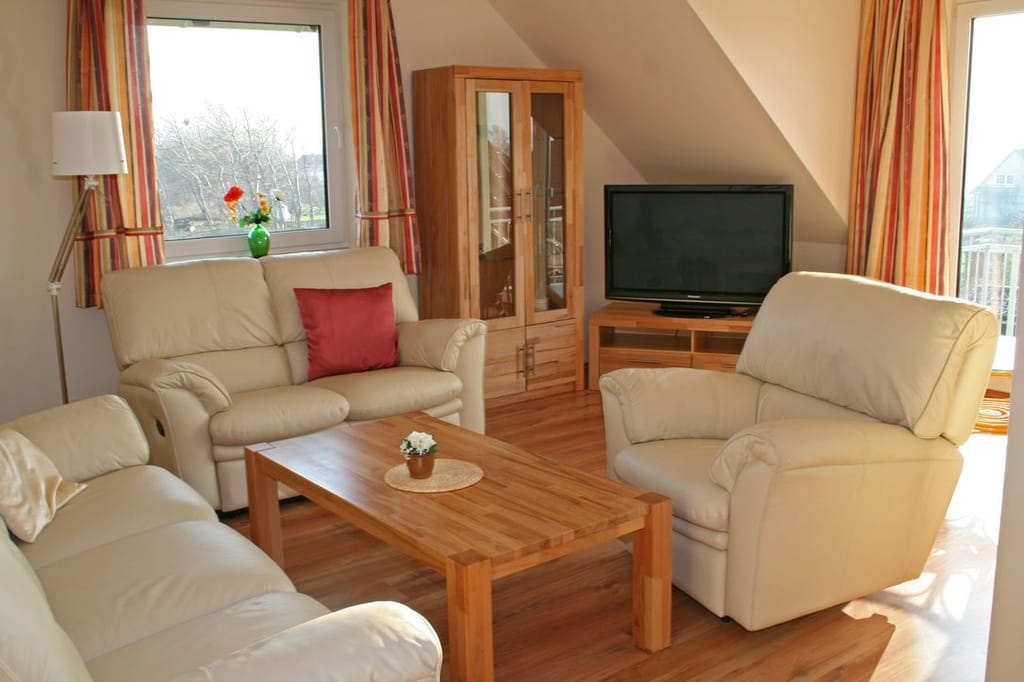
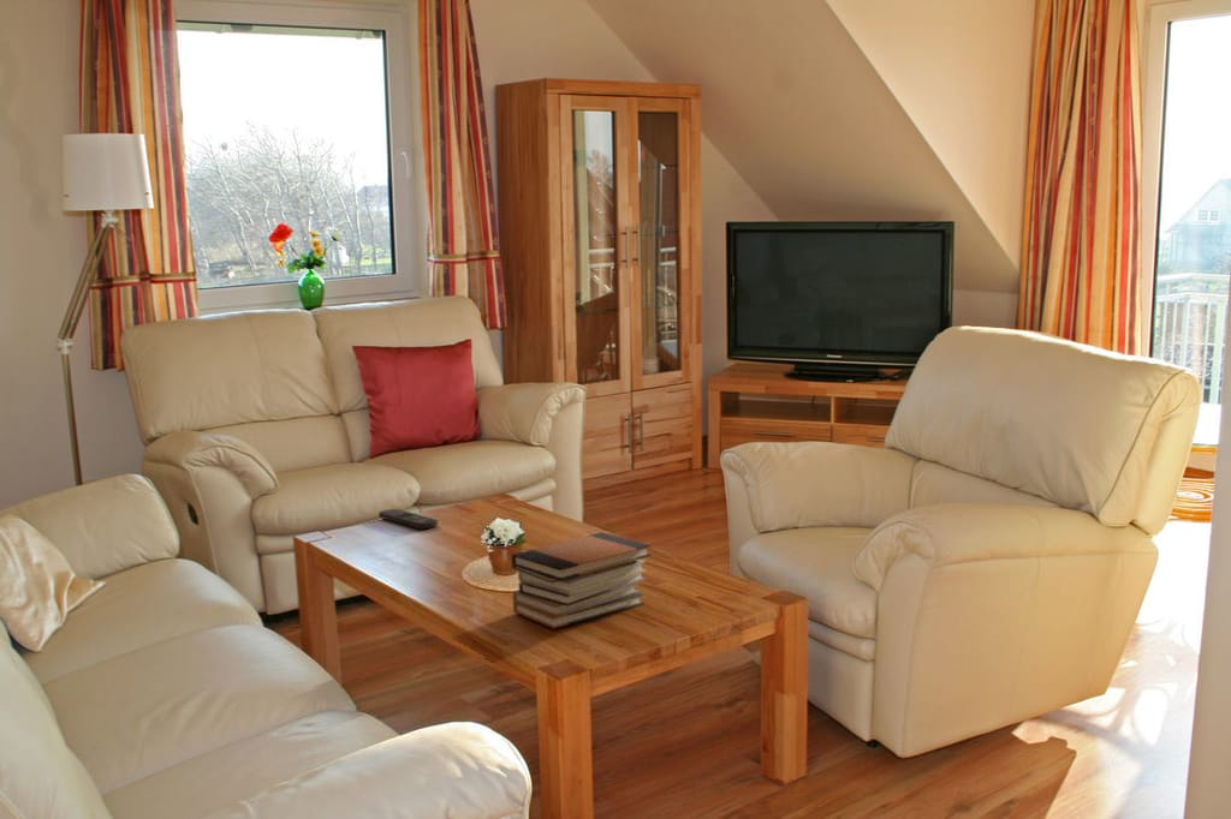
+ remote control [377,508,439,530]
+ book stack [511,531,652,629]
